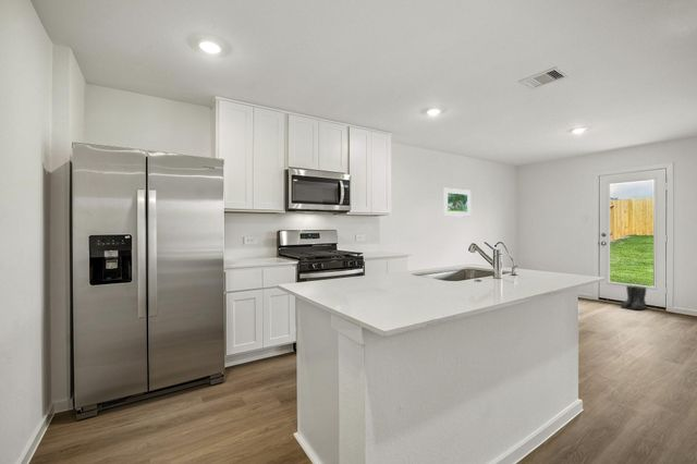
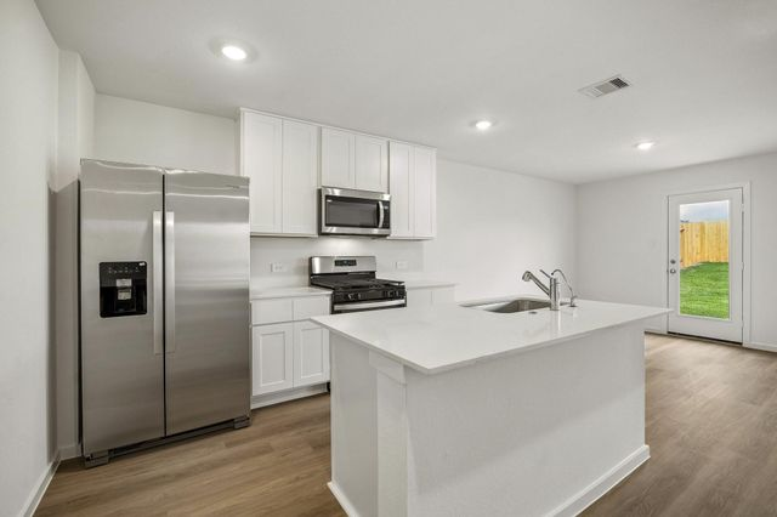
- boots [620,284,648,310]
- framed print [442,187,472,218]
